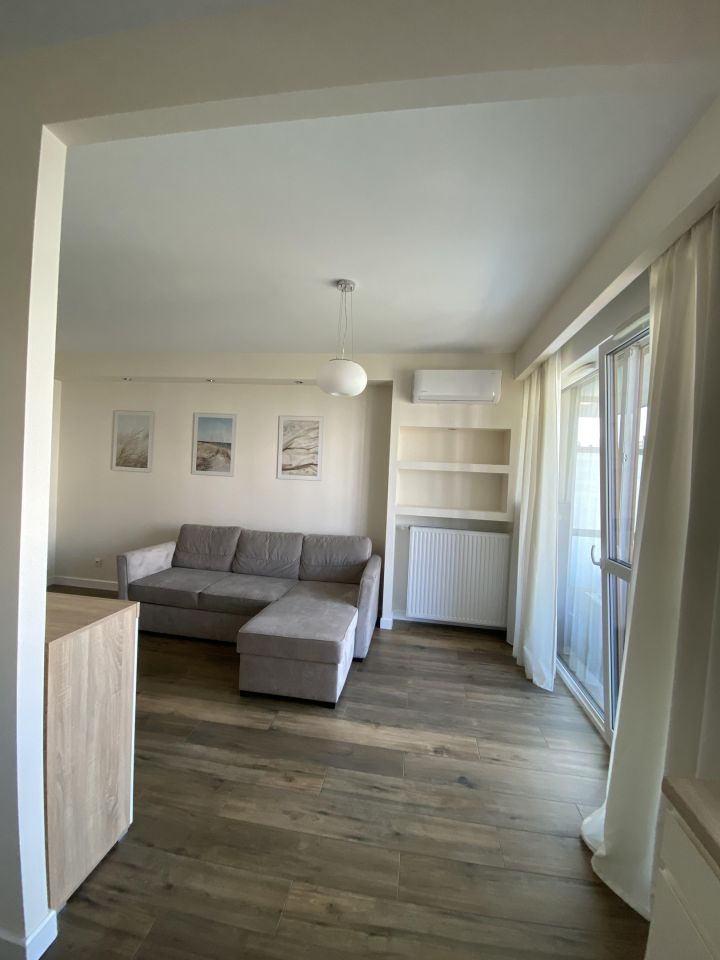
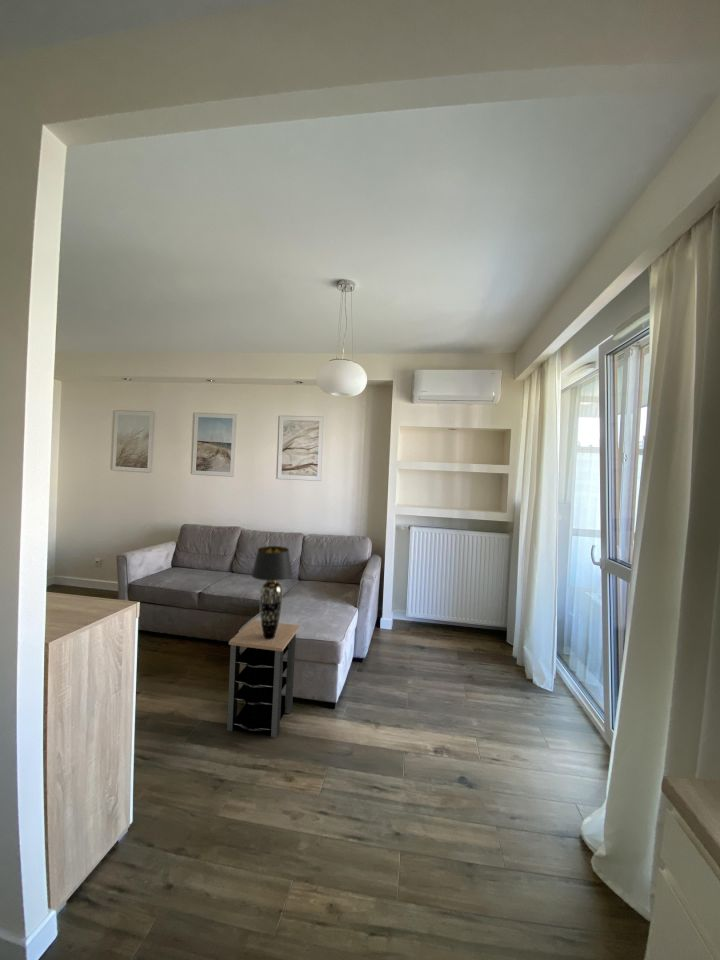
+ side table [226,619,301,739]
+ table lamp [250,545,294,639]
